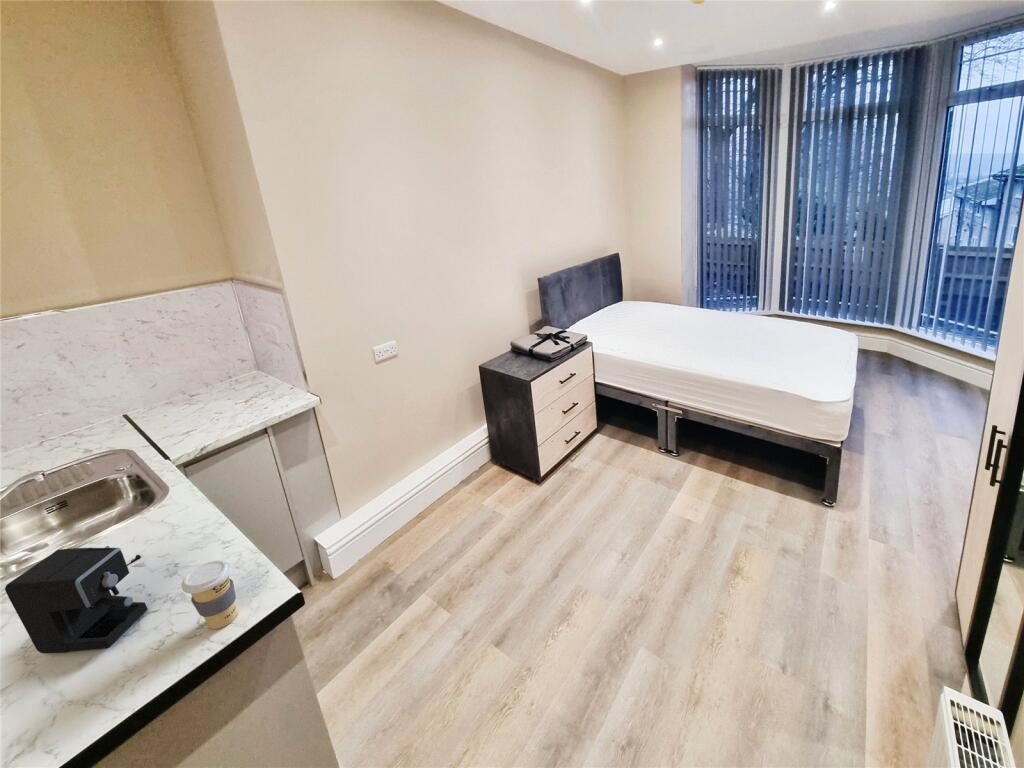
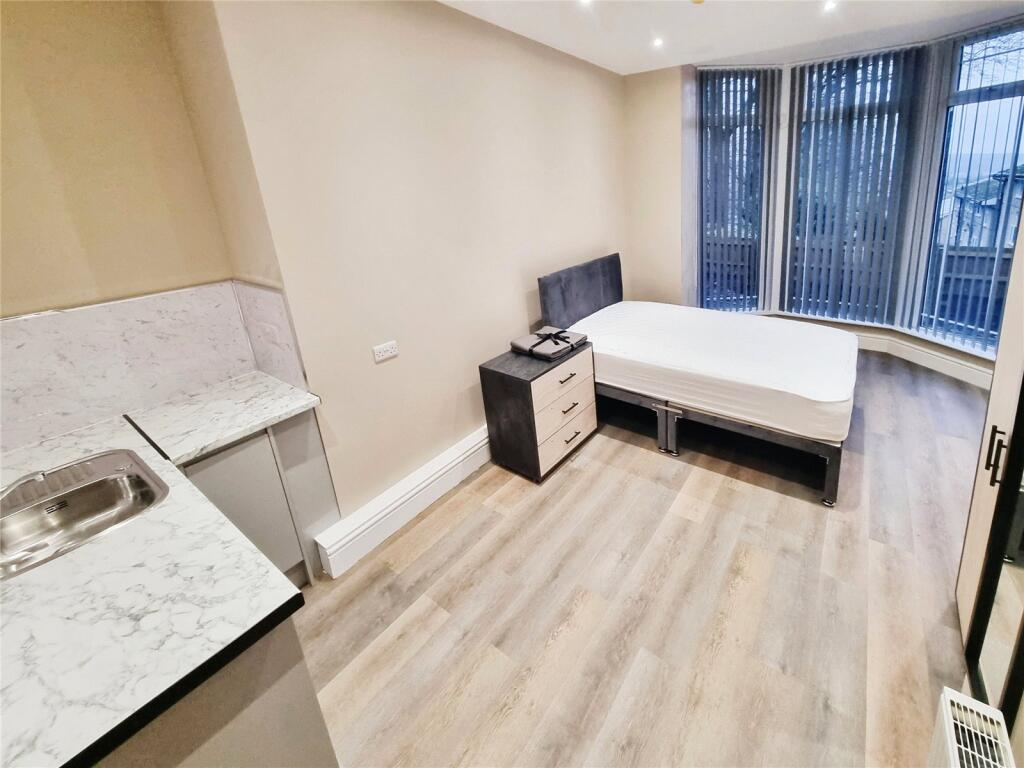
- coffee cup [180,559,238,630]
- coffee maker [4,545,149,655]
